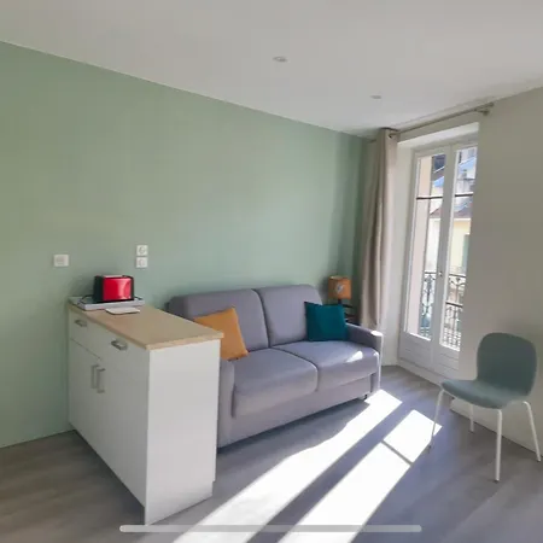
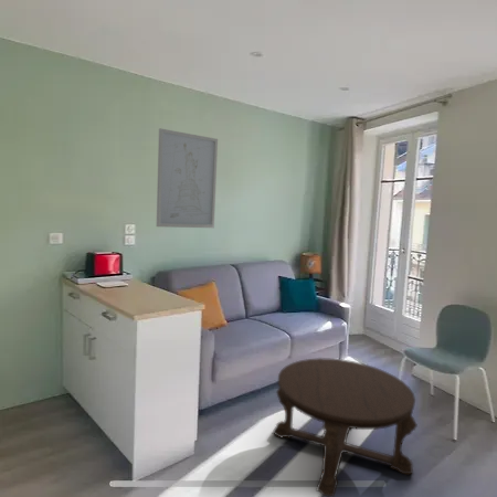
+ wall art [156,127,219,229]
+ coffee table [272,357,419,497]
